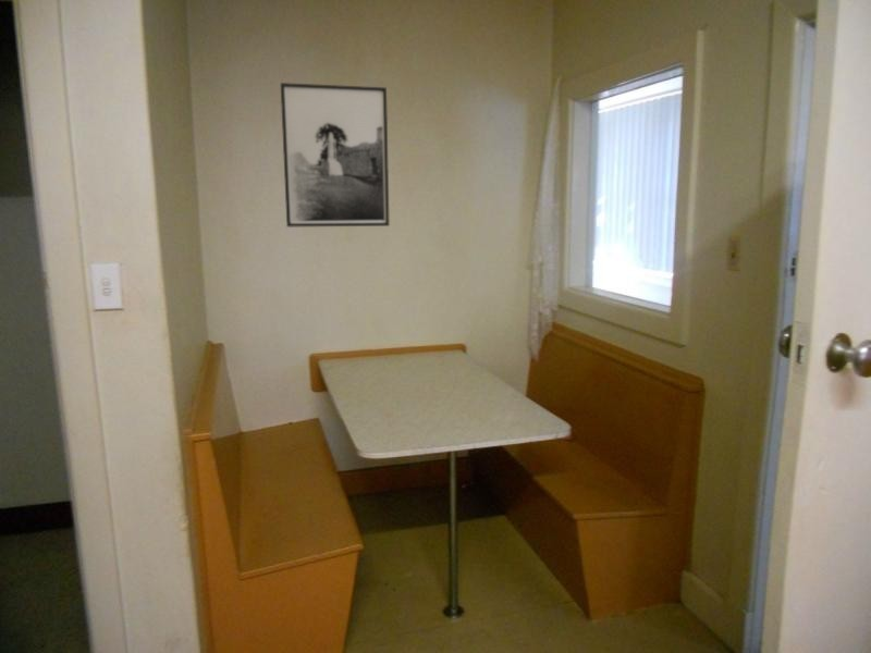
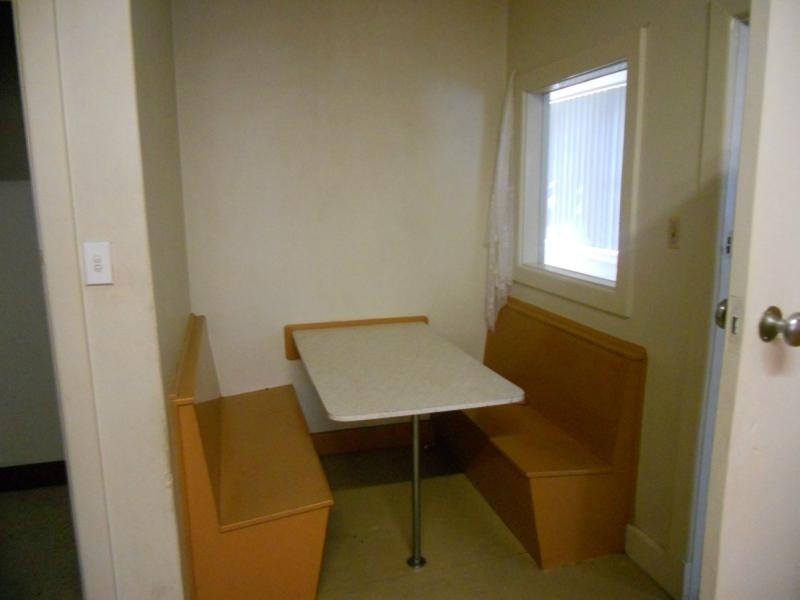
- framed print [280,82,391,229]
